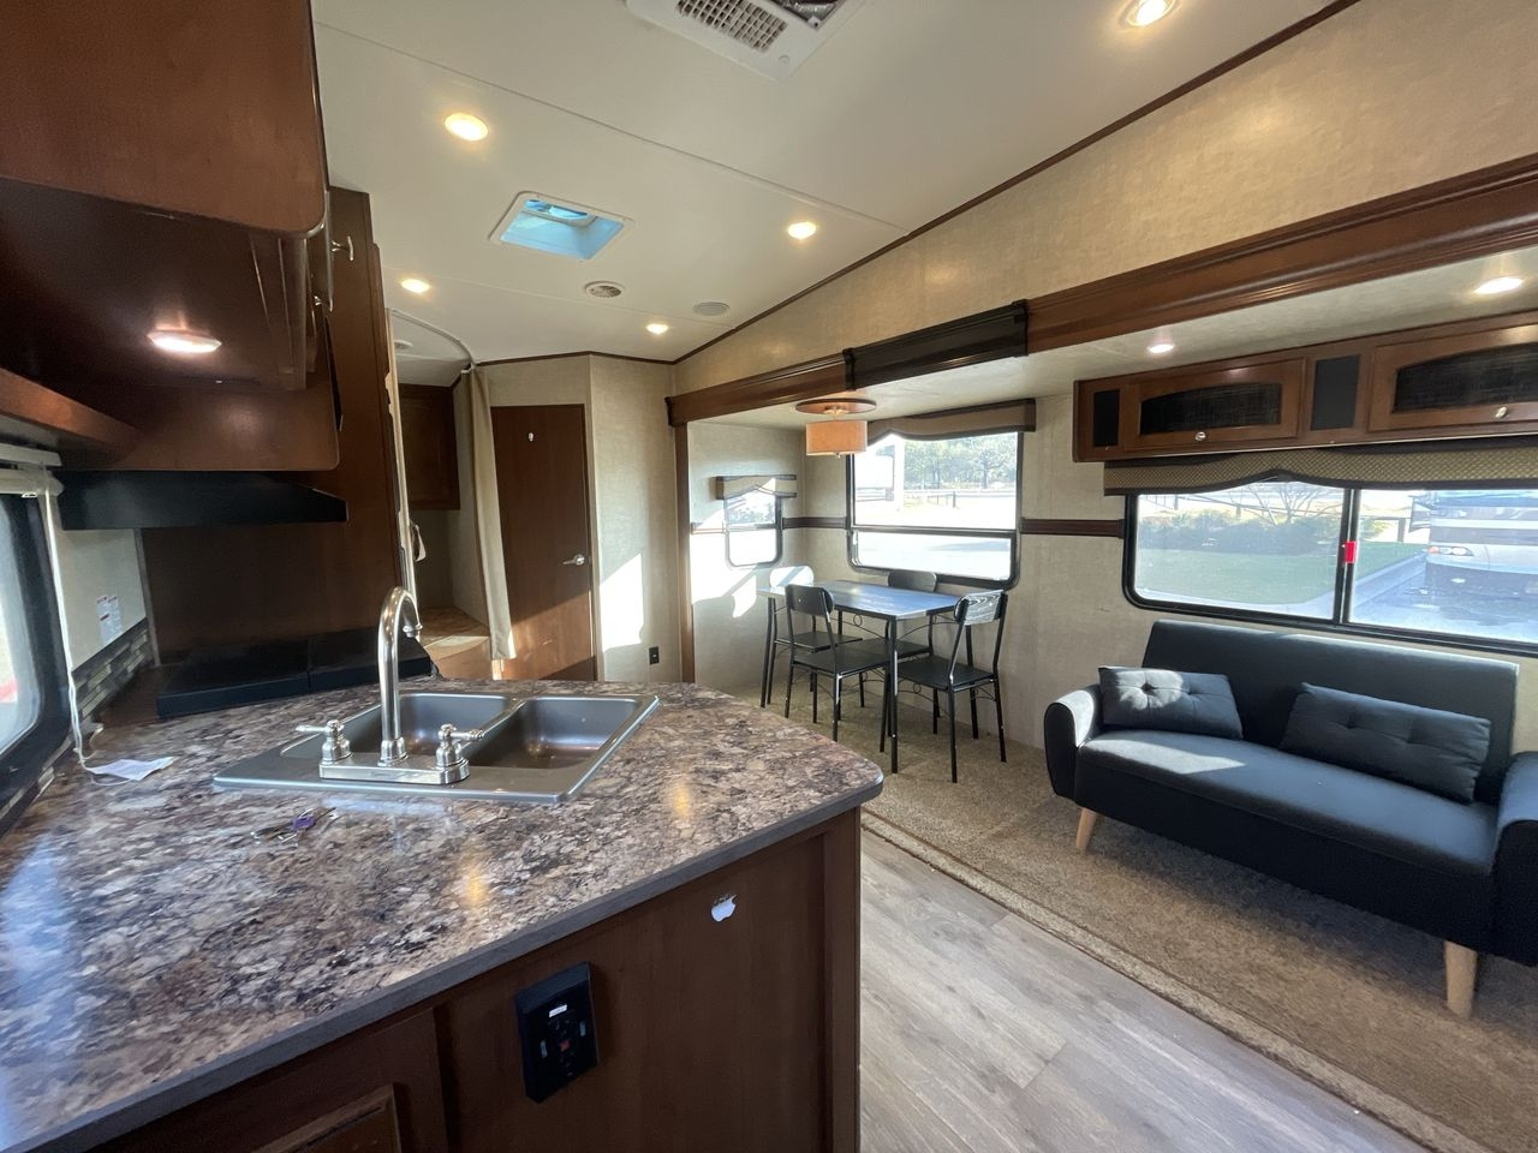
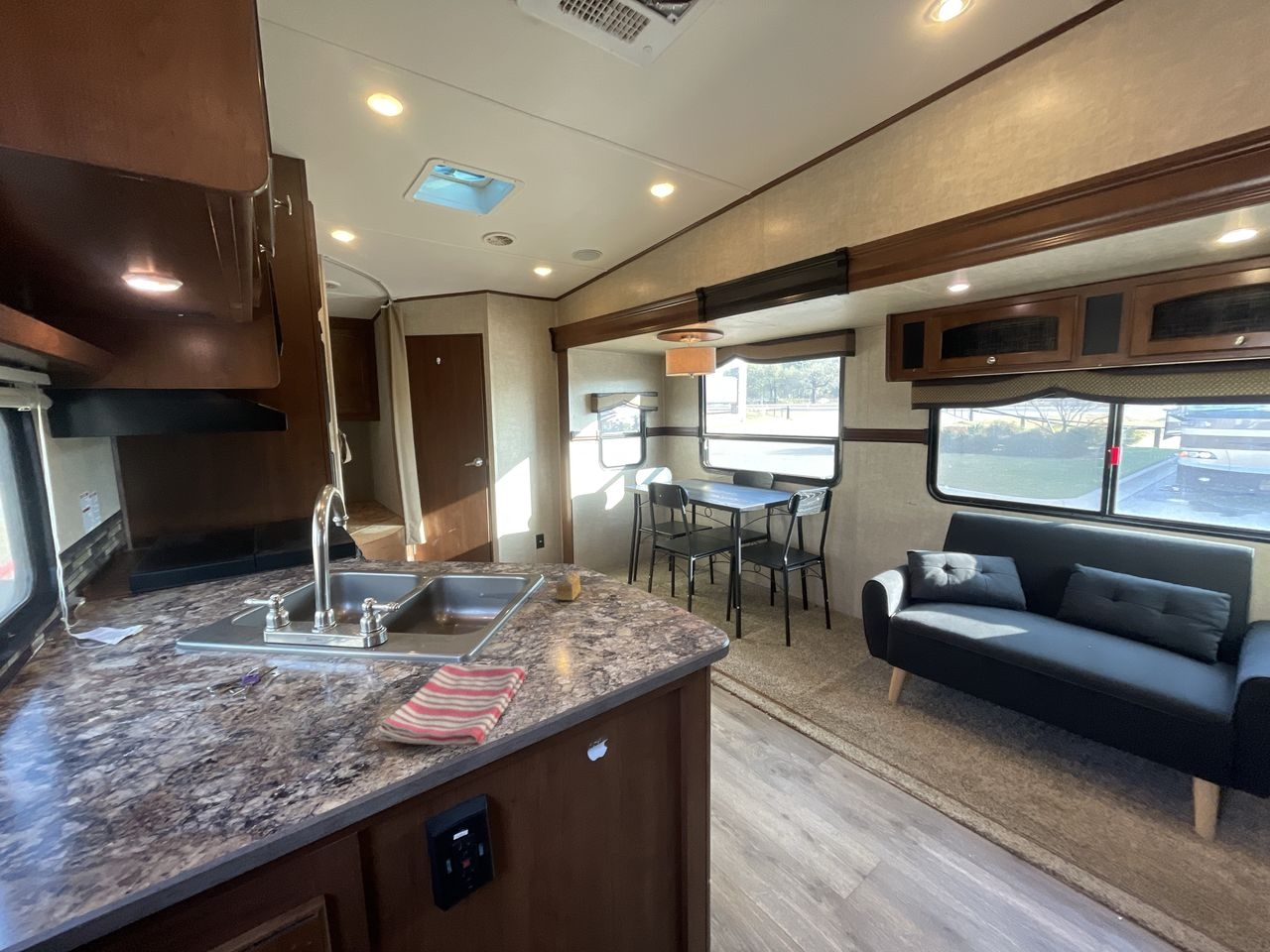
+ dish towel [377,662,529,748]
+ cake slice [555,569,581,601]
